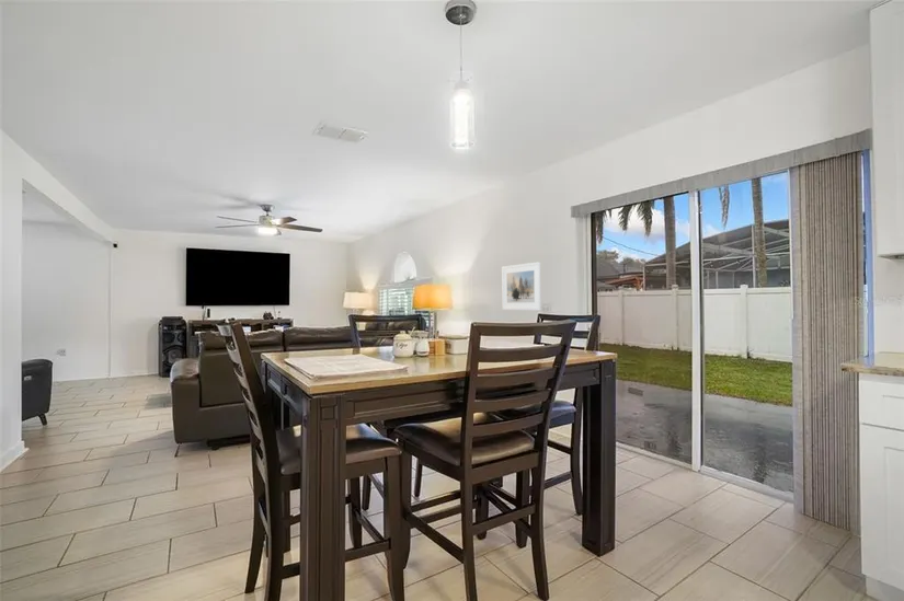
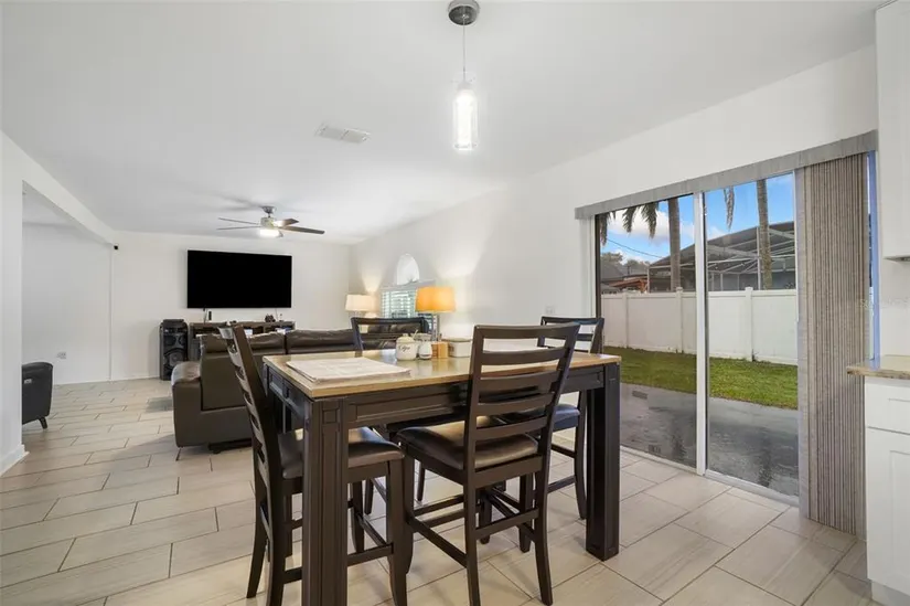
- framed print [501,261,542,311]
